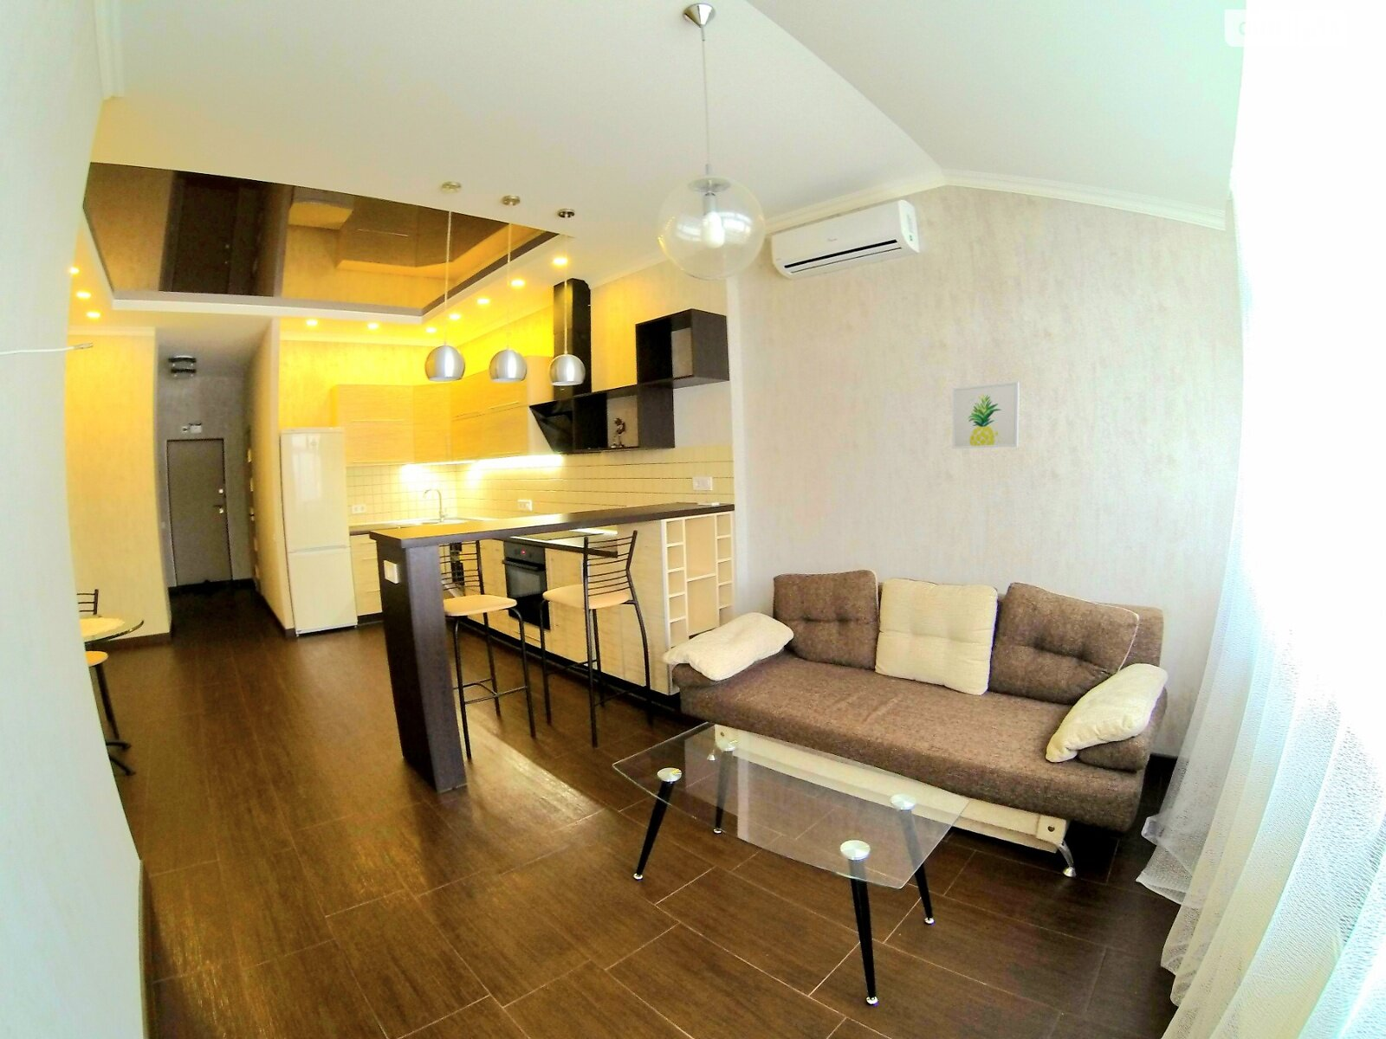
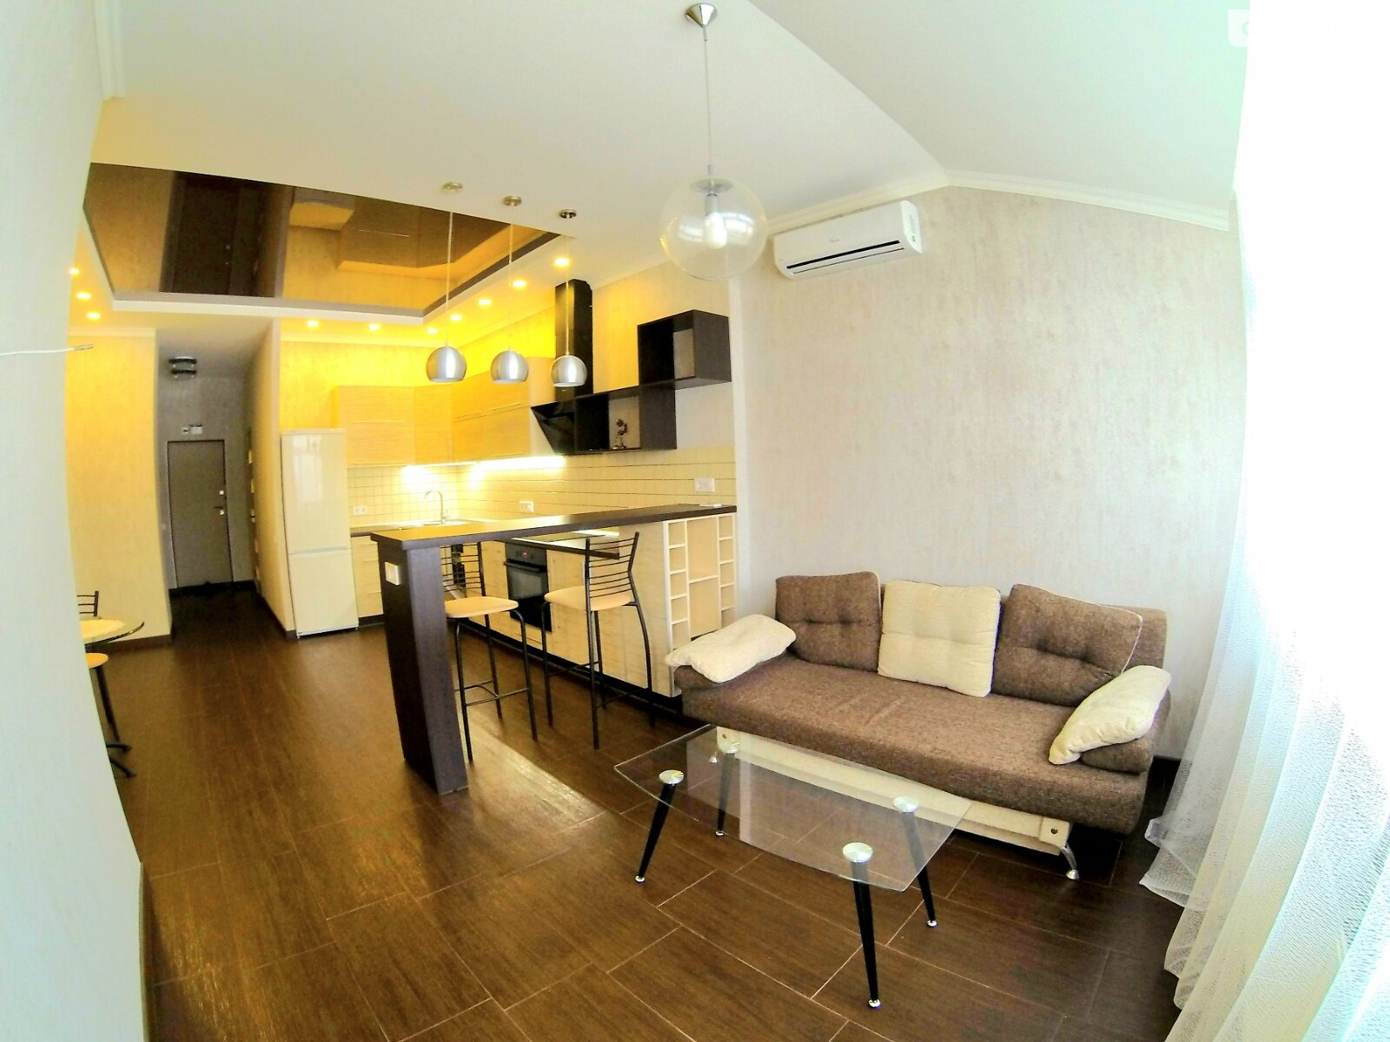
- wall art [952,381,1020,450]
